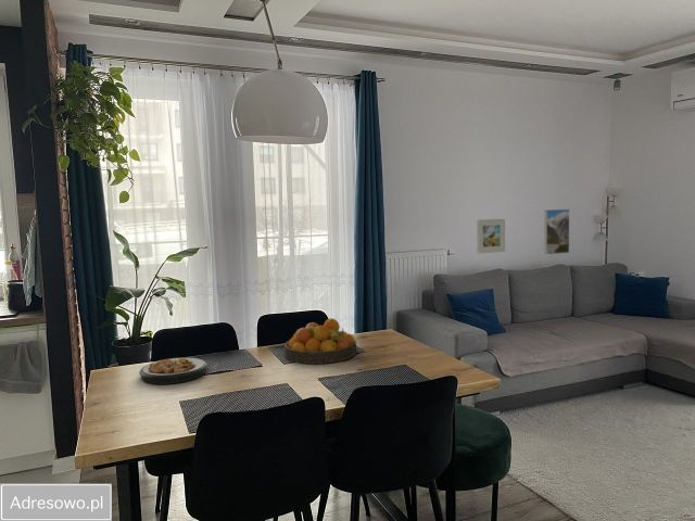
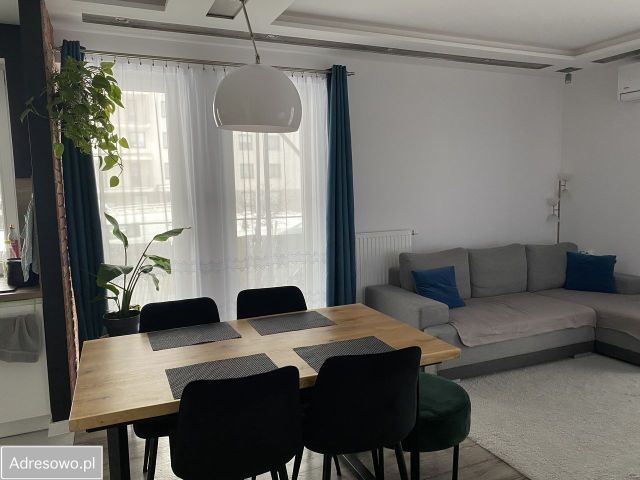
- plate [138,357,208,385]
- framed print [543,208,570,255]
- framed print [476,218,506,255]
- fruit bowl [283,317,357,365]
